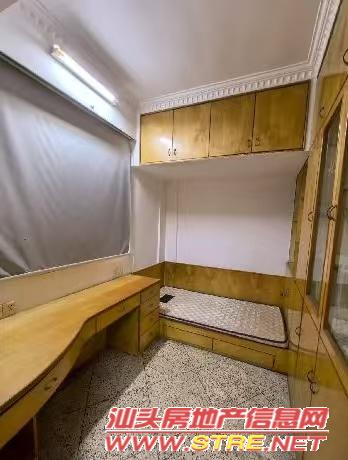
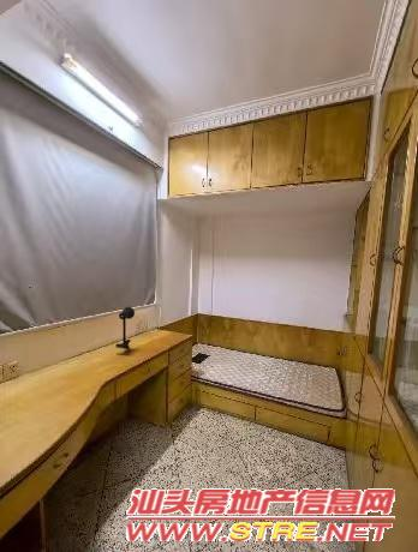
+ desk lamp [114,306,136,350]
